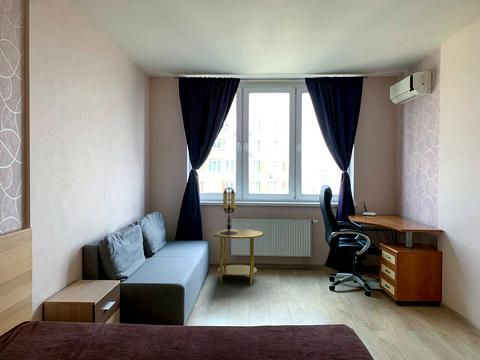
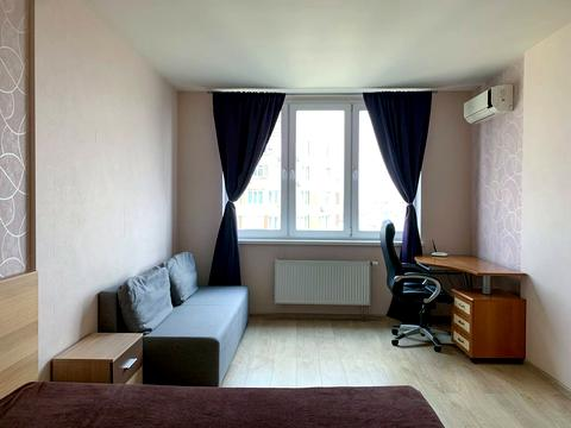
- side table [211,228,264,285]
- table lamp [220,186,237,235]
